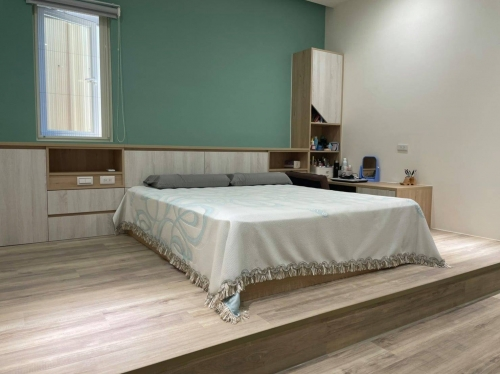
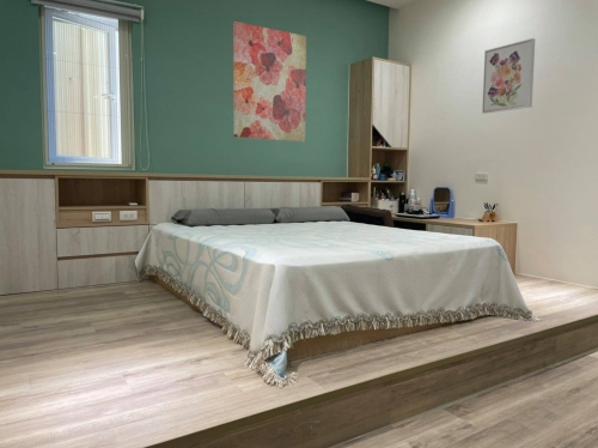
+ wall art [481,37,536,115]
+ wall art [232,20,307,143]
